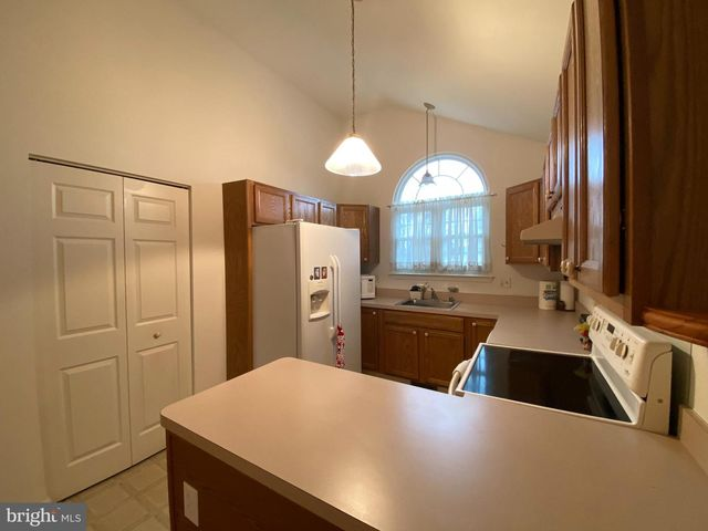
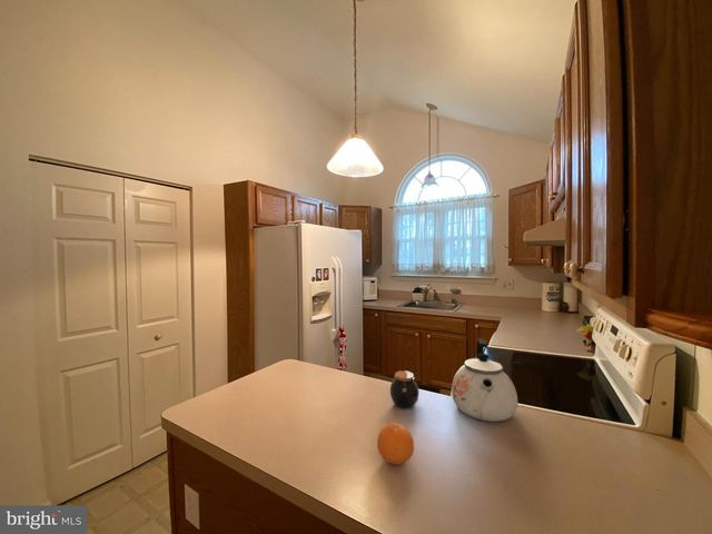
+ jar [389,369,419,411]
+ kettle [451,337,518,423]
+ fruit [376,423,415,466]
